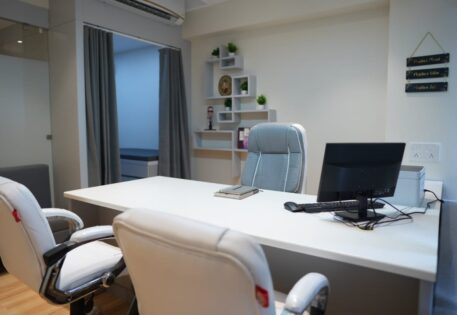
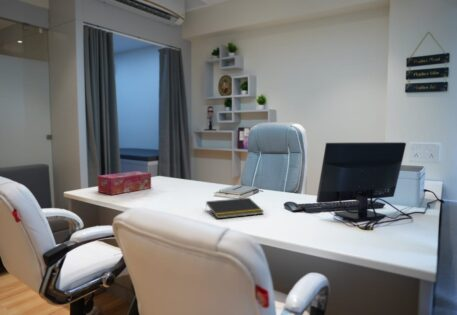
+ notepad [204,197,264,220]
+ tissue box [97,170,152,196]
